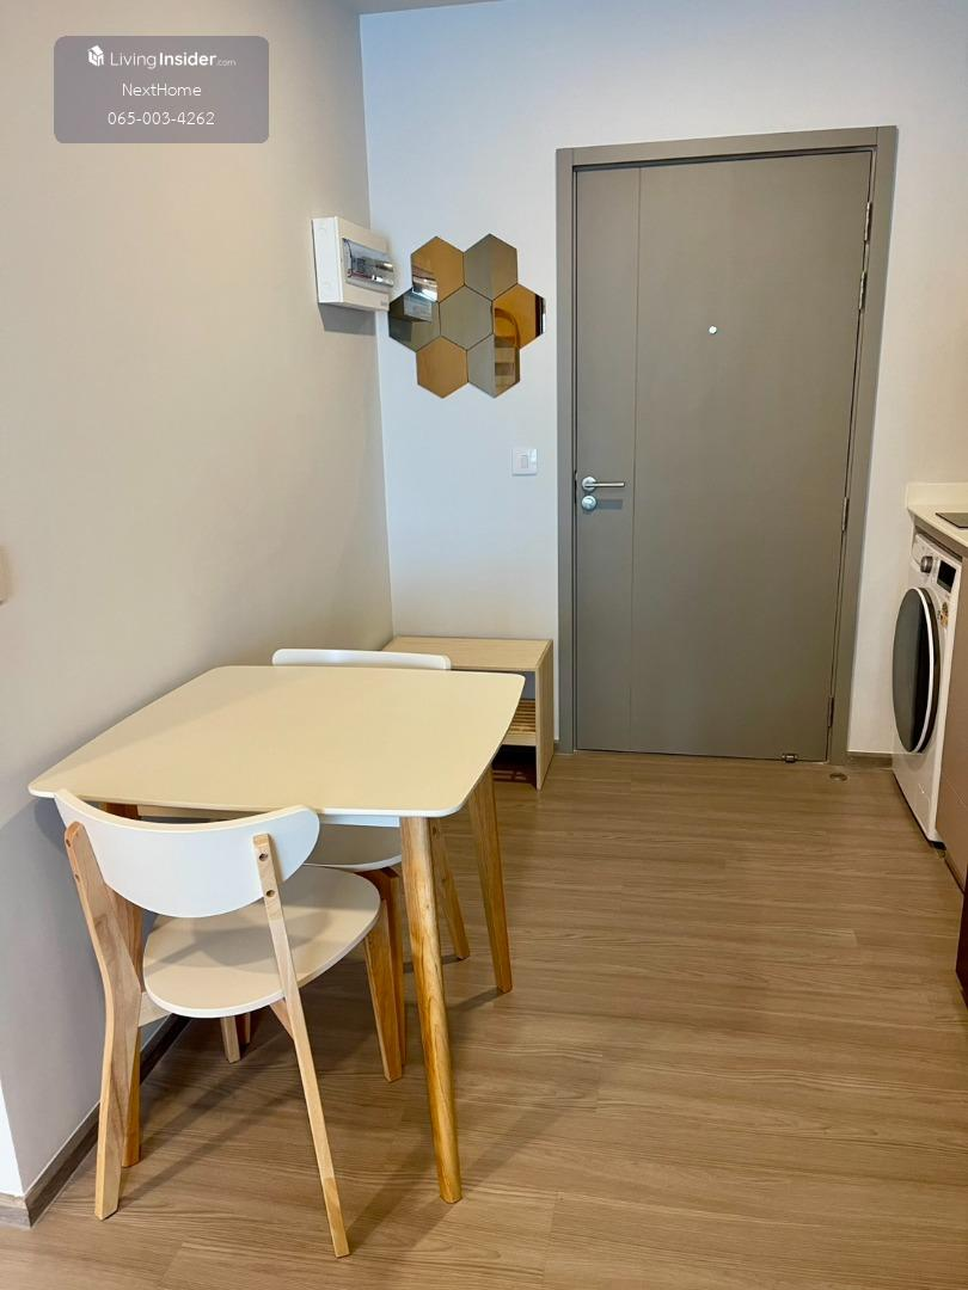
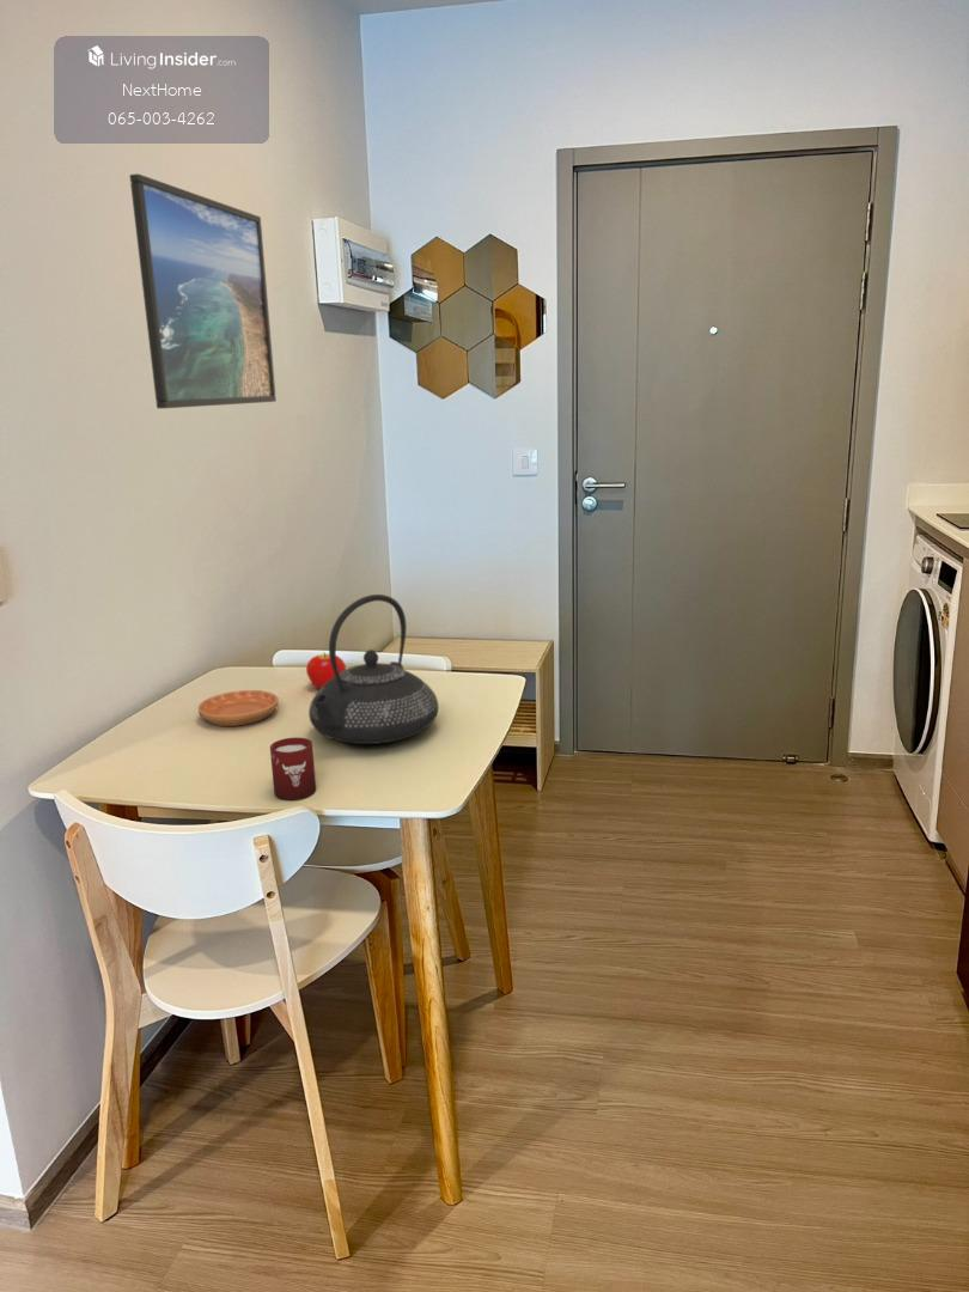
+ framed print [128,172,278,410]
+ cup [269,737,317,800]
+ teapot [307,593,439,745]
+ fruit [305,651,347,690]
+ saucer [196,689,280,727]
